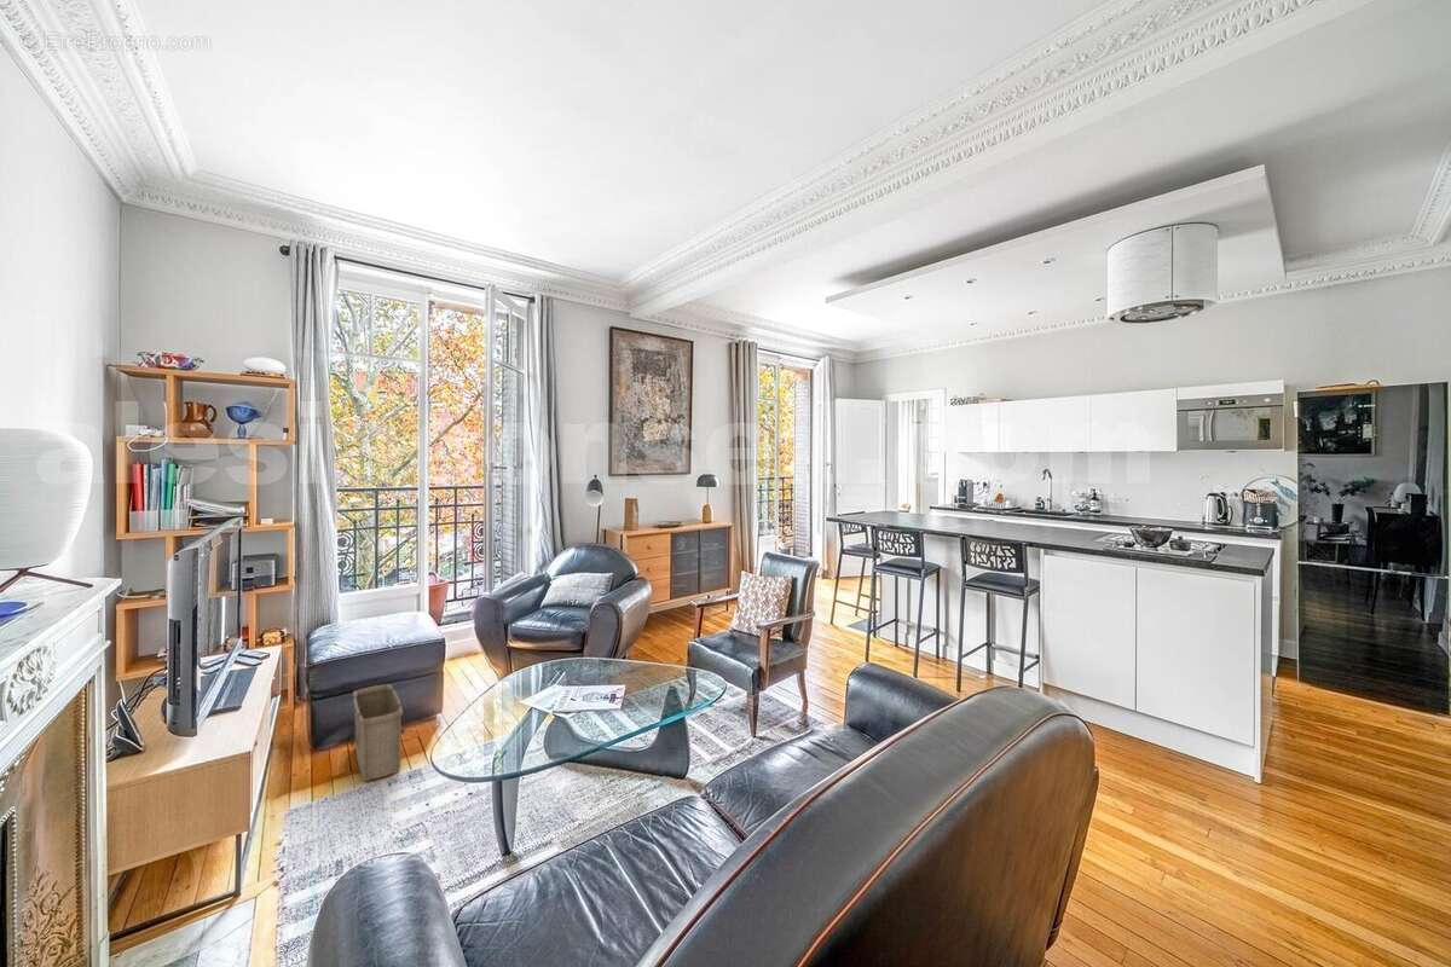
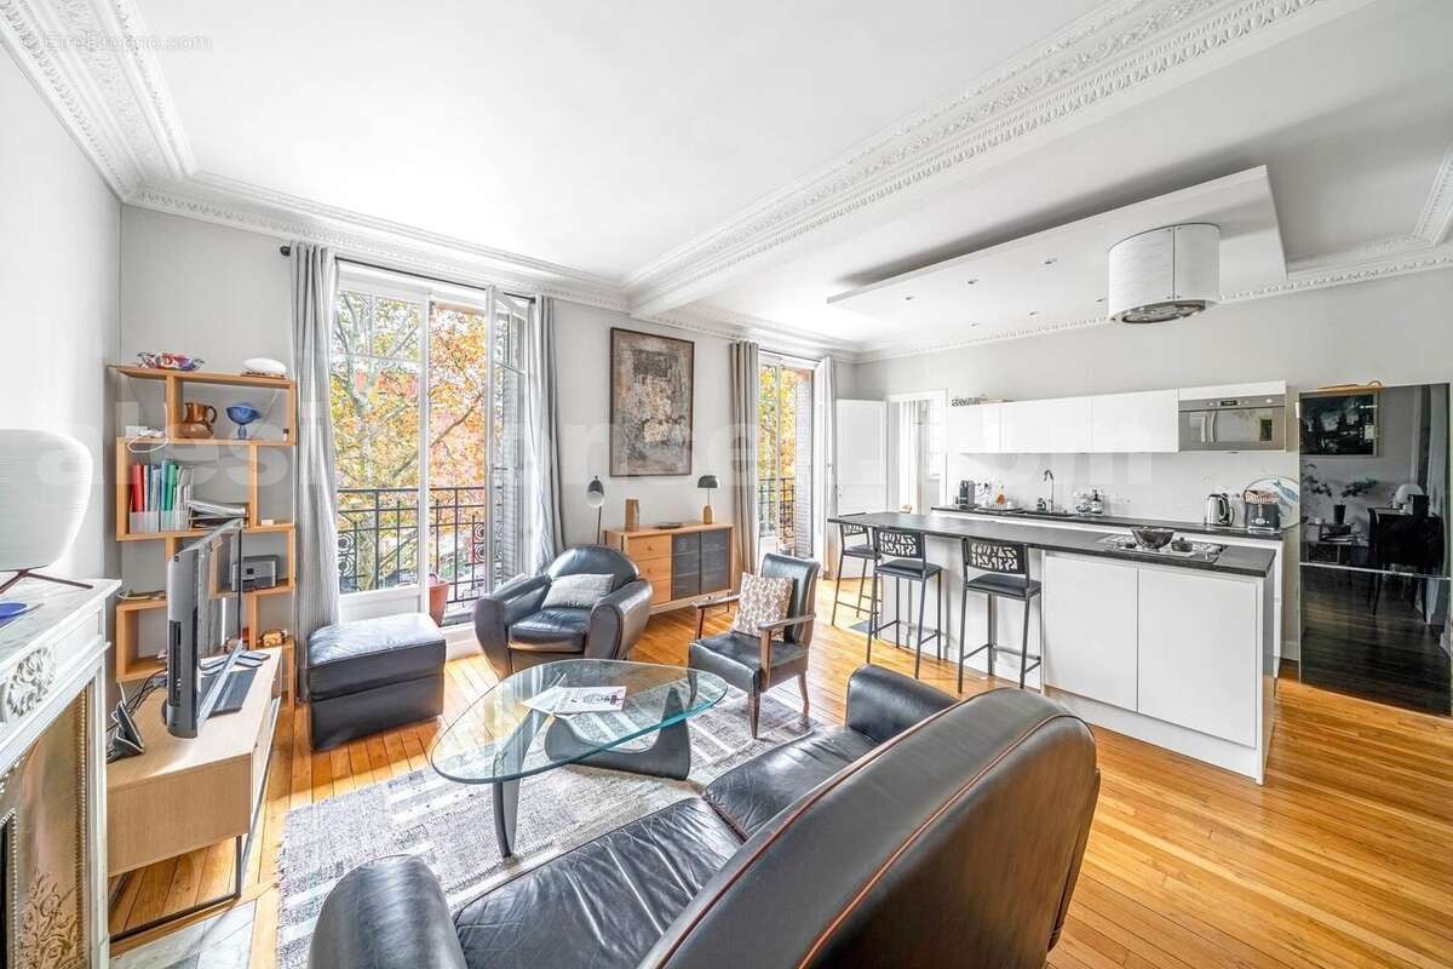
- basket [348,683,406,782]
